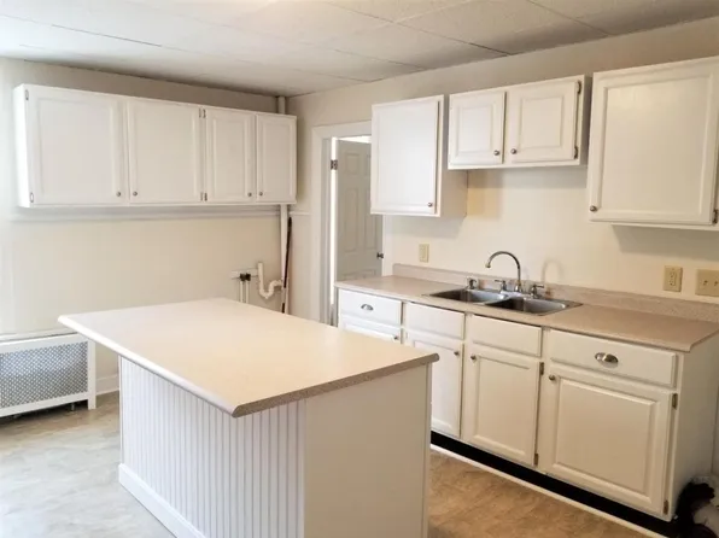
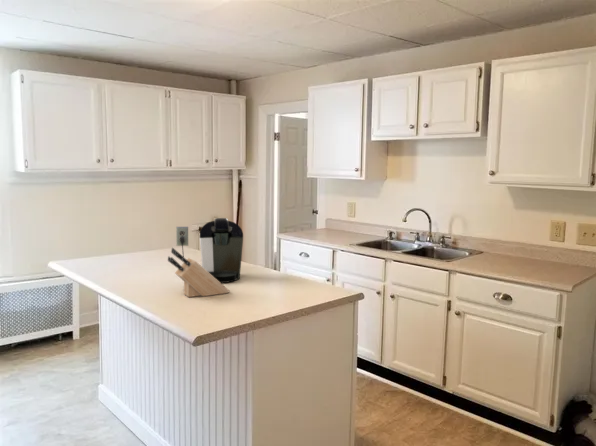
+ coffee maker [175,217,244,284]
+ knife block [167,247,230,298]
